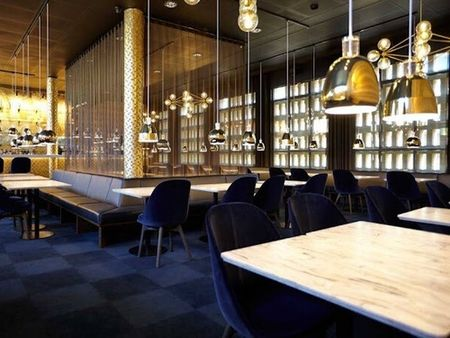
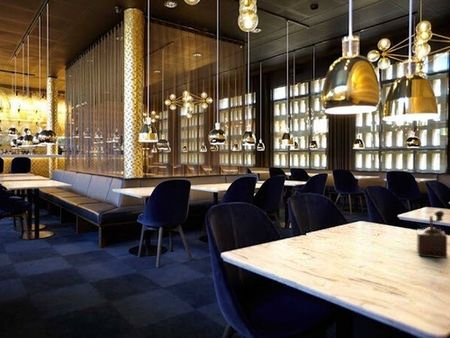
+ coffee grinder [416,209,449,260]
